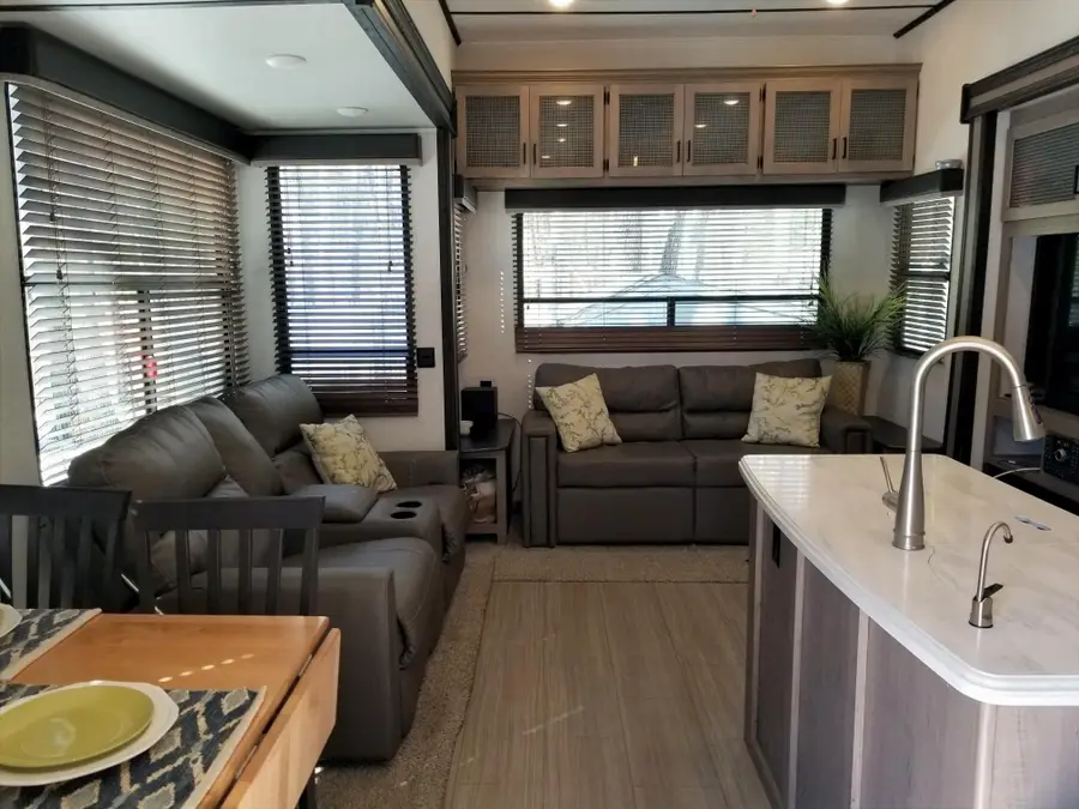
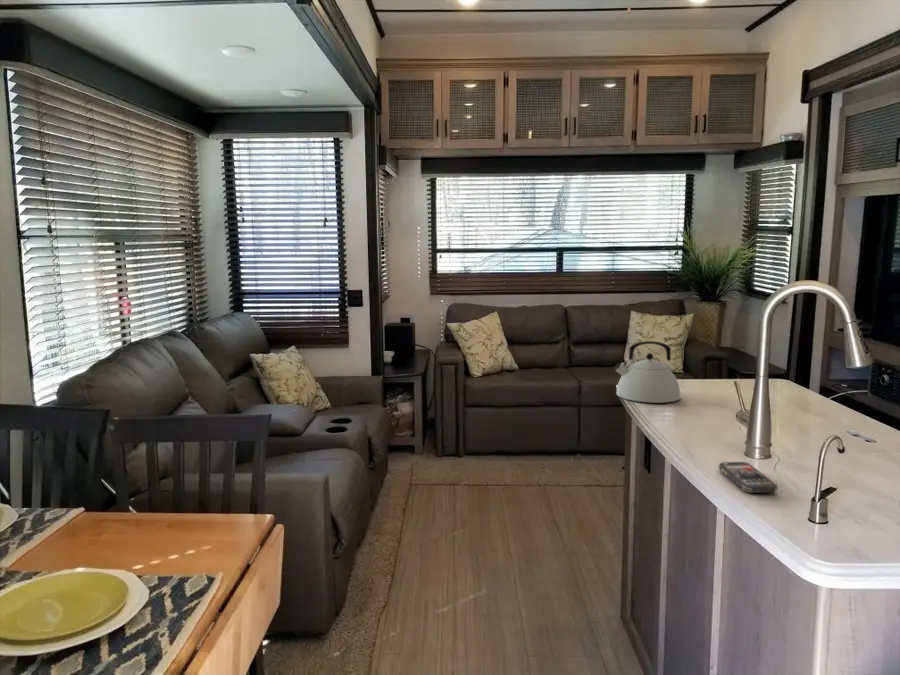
+ smartphone [717,461,779,494]
+ kettle [613,340,682,404]
